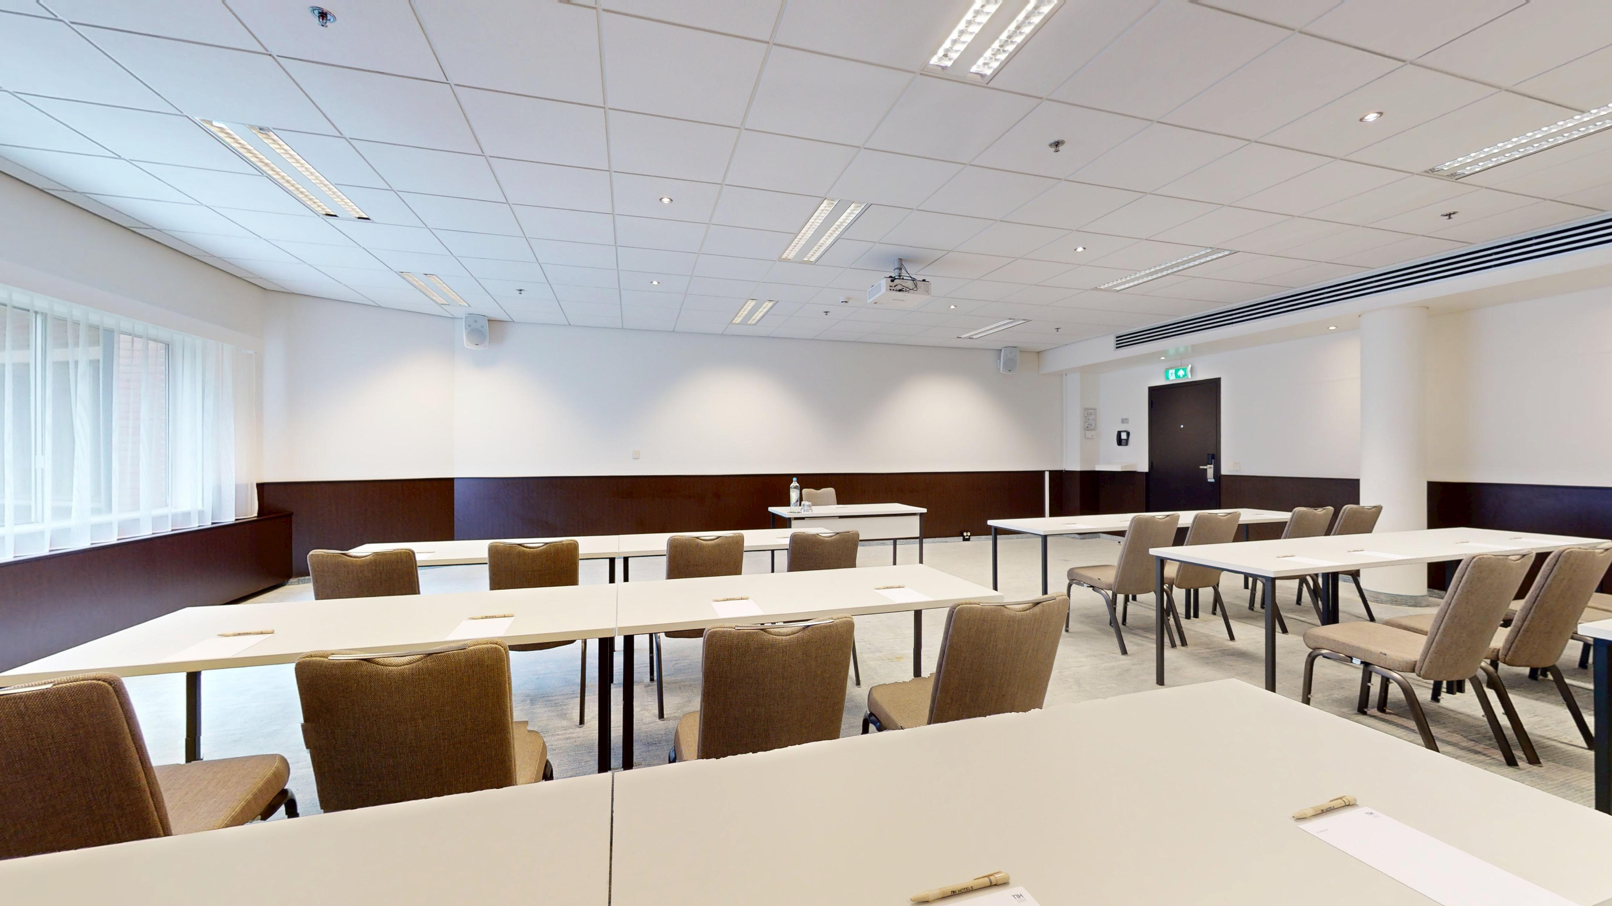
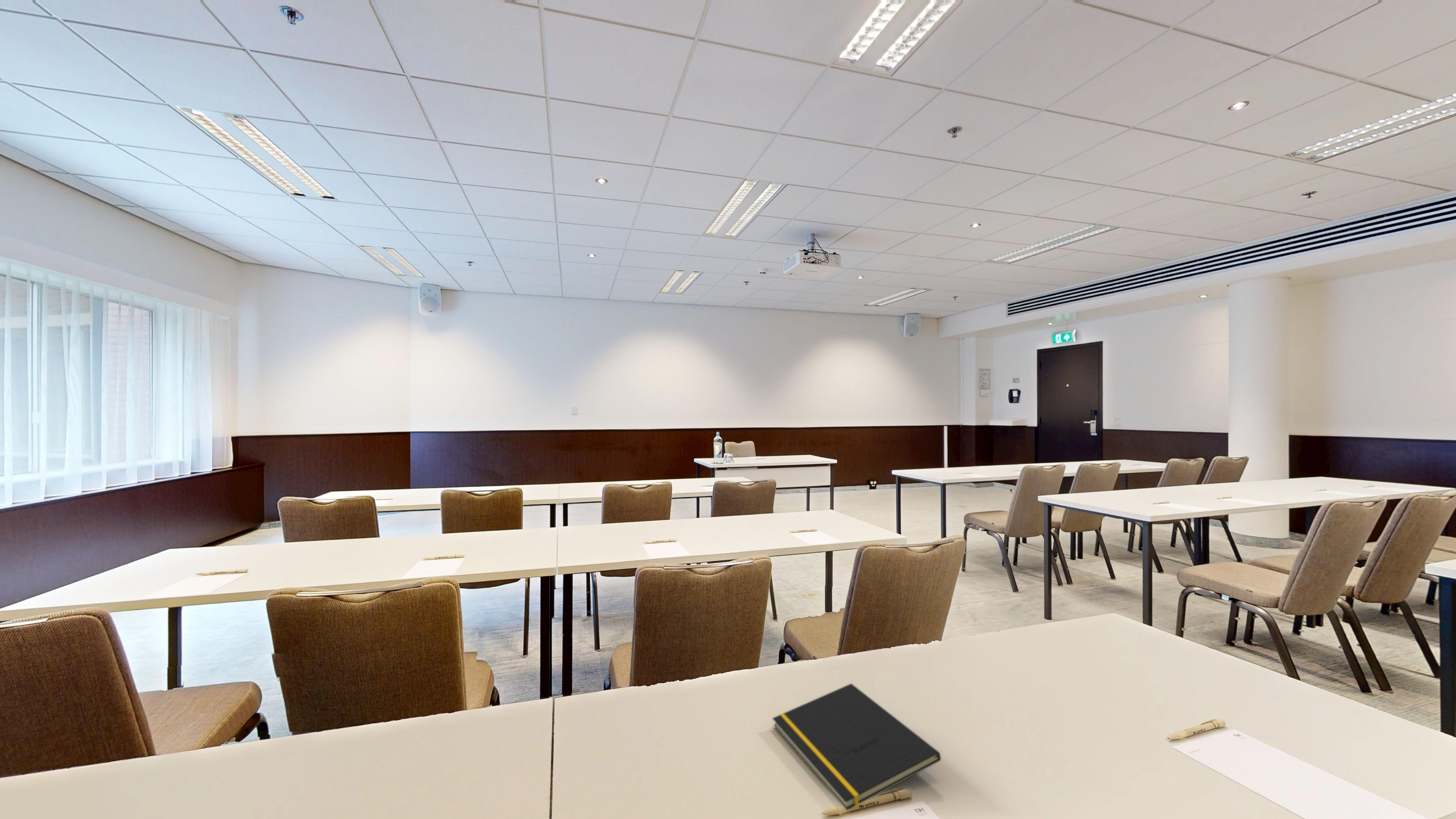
+ notepad [772,683,941,811]
